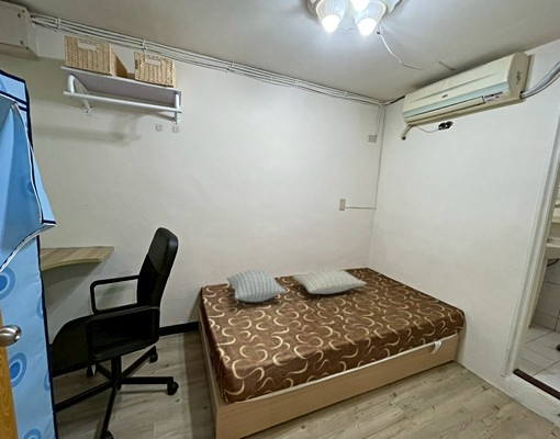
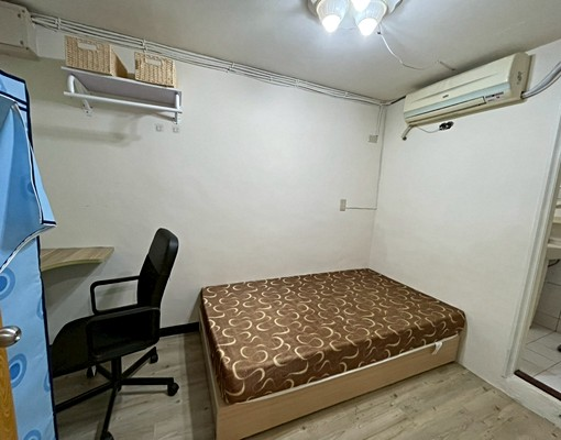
- pillow [292,268,367,295]
- pillow [226,269,287,303]
